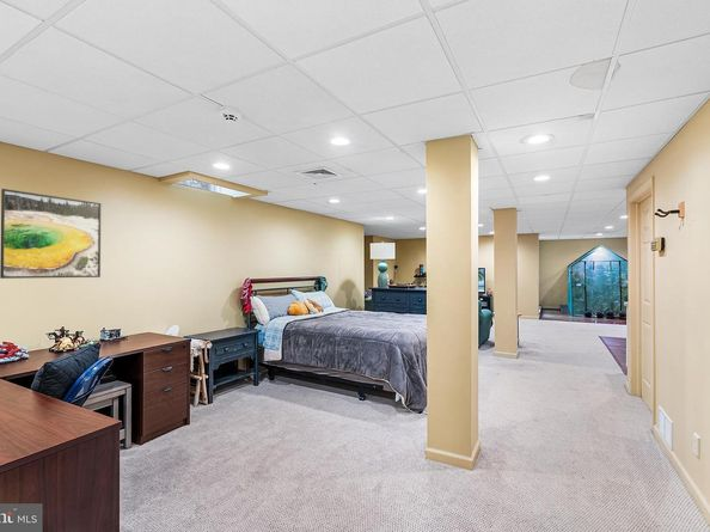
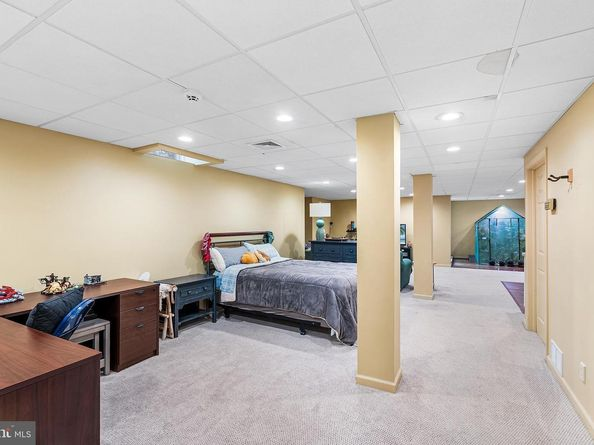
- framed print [0,188,102,280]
